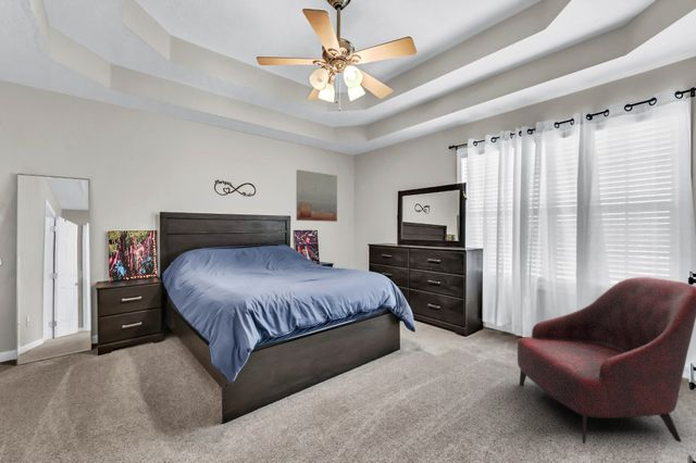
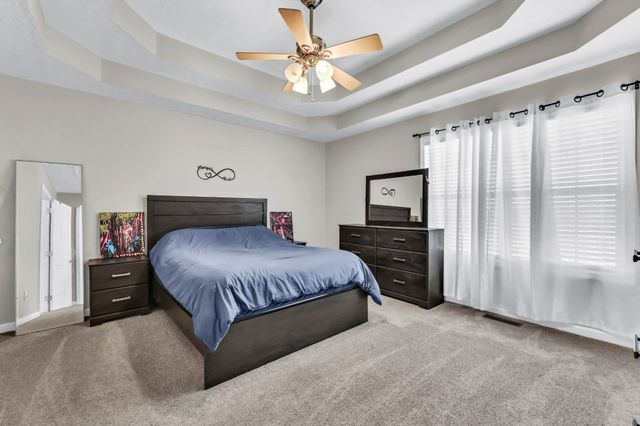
- wall art [296,168,338,223]
- armchair [517,276,696,446]
